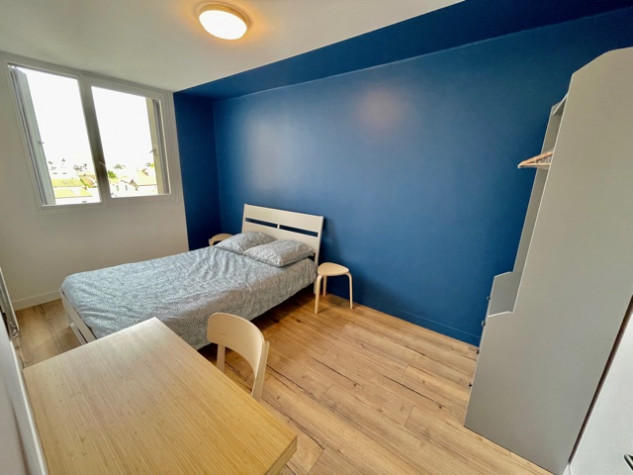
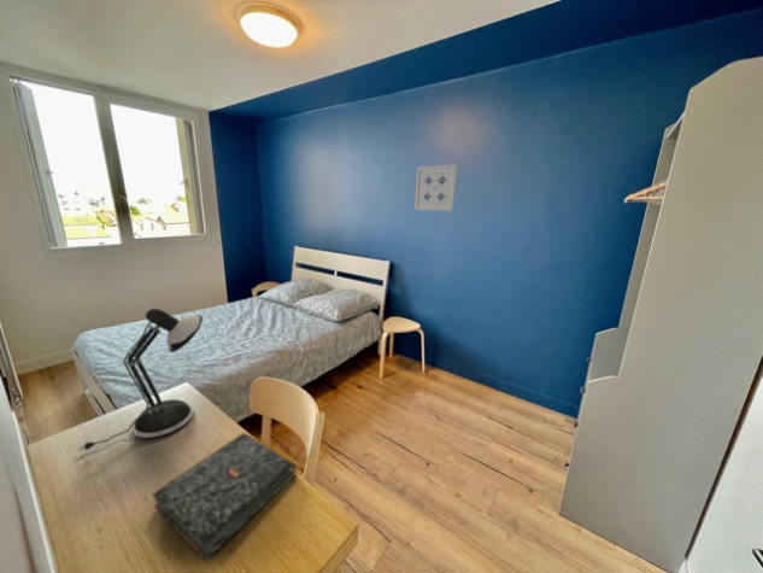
+ desk lamp [78,308,204,452]
+ wall art [413,163,458,212]
+ book [151,432,297,562]
